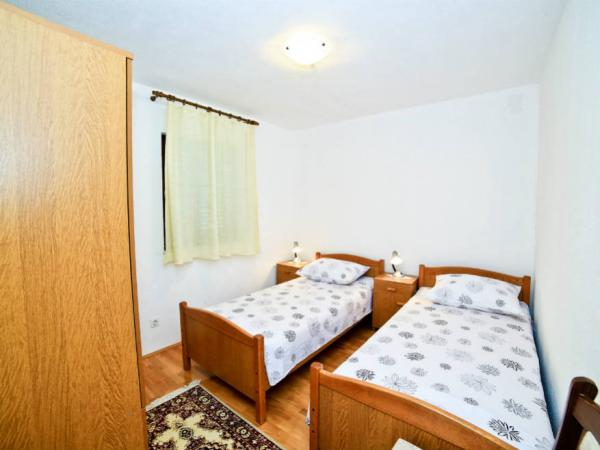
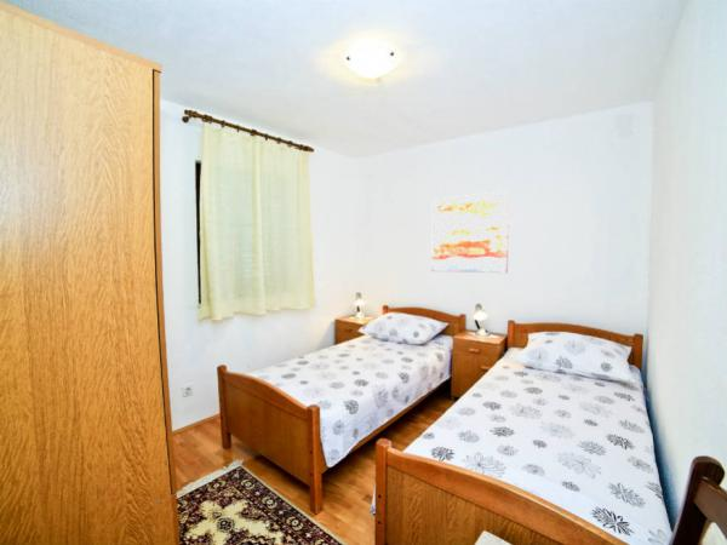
+ wall art [431,189,510,274]
